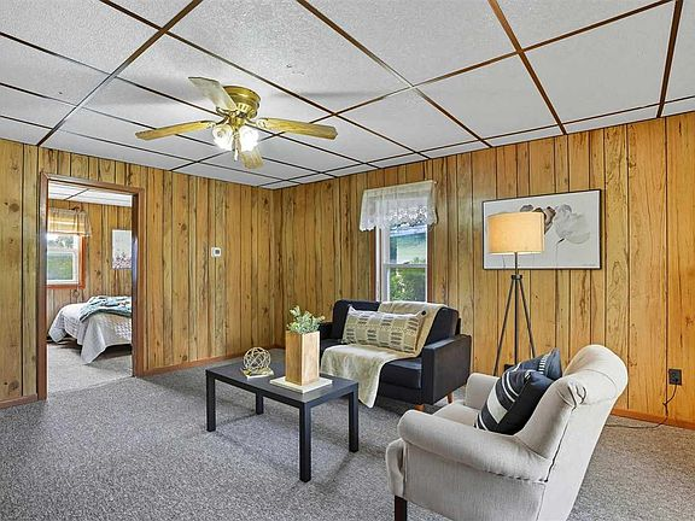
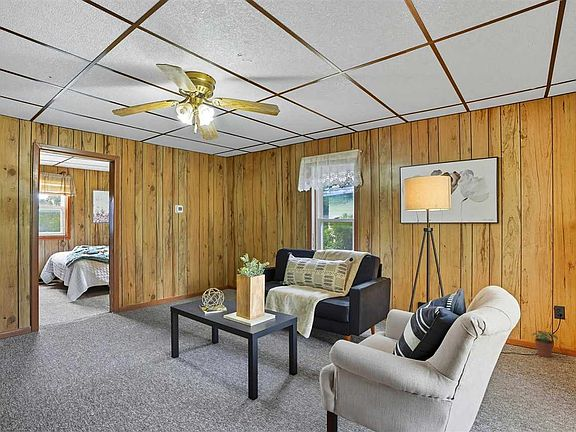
+ potted plant [530,330,559,358]
